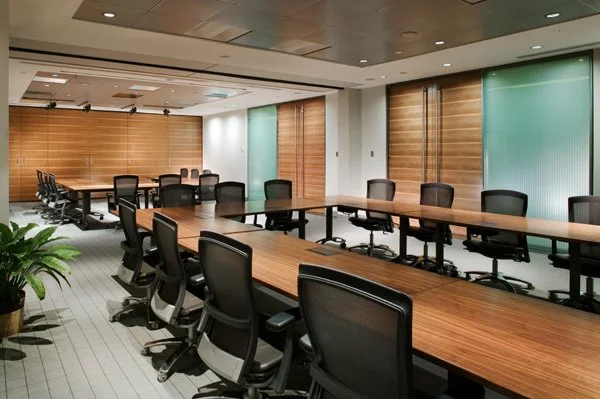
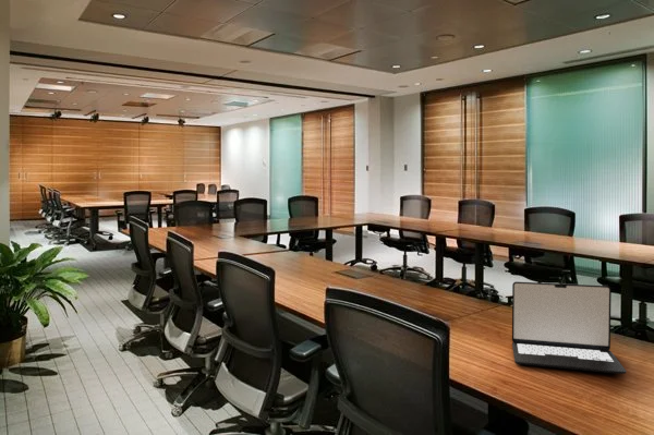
+ laptop [511,280,628,375]
